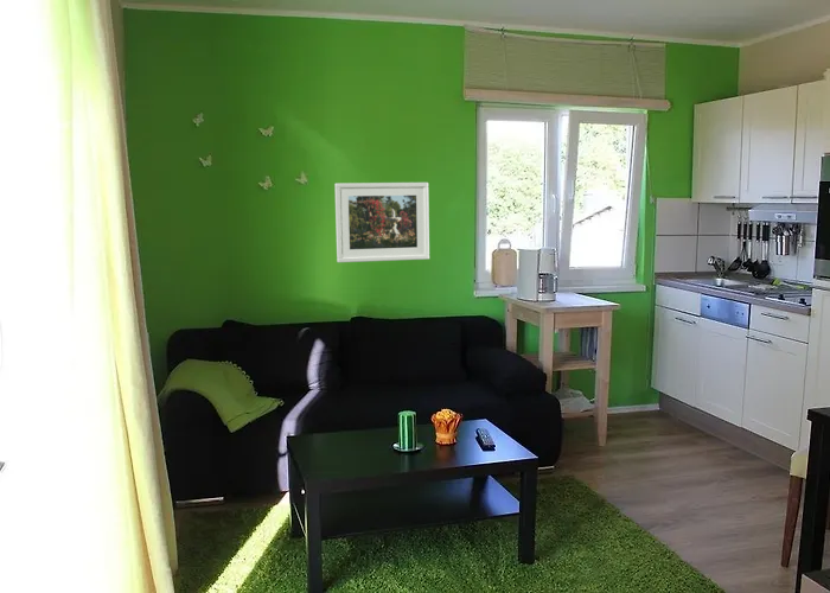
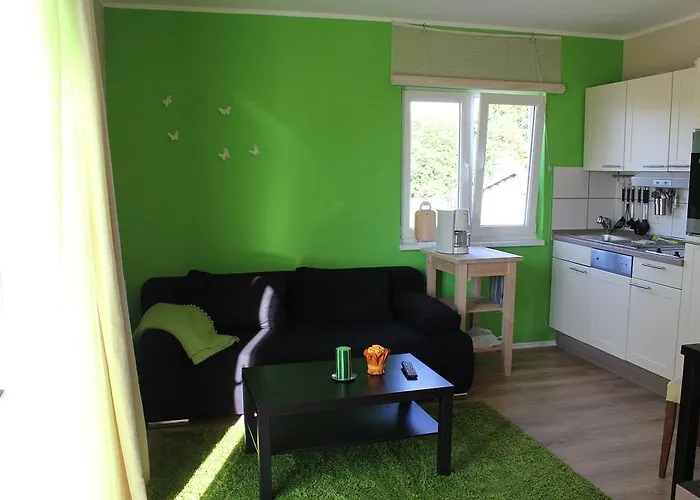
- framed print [333,181,430,263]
